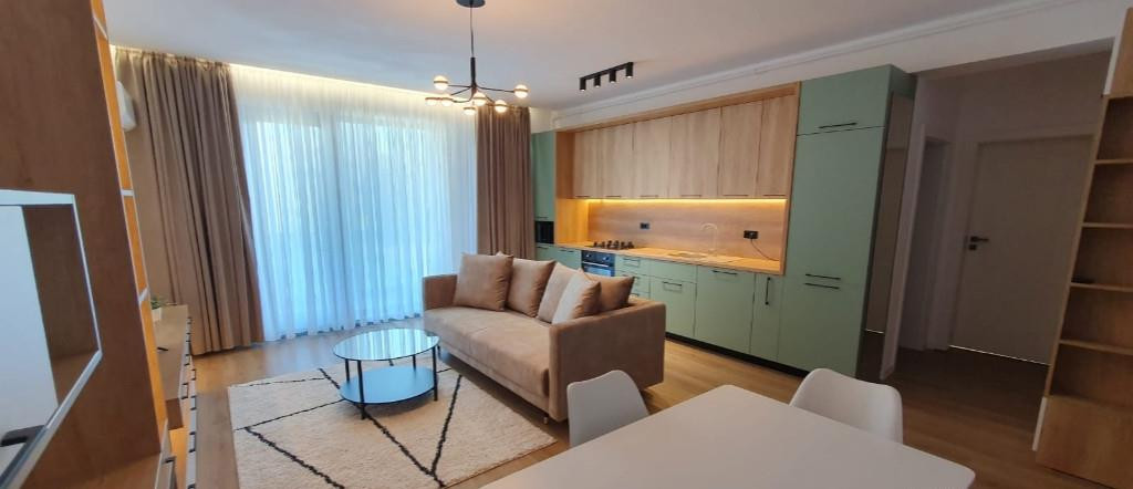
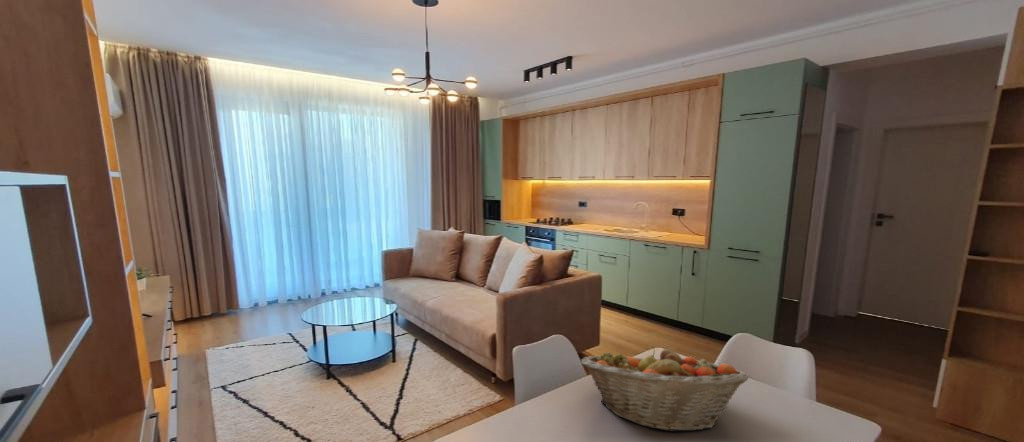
+ fruit basket [580,346,750,433]
